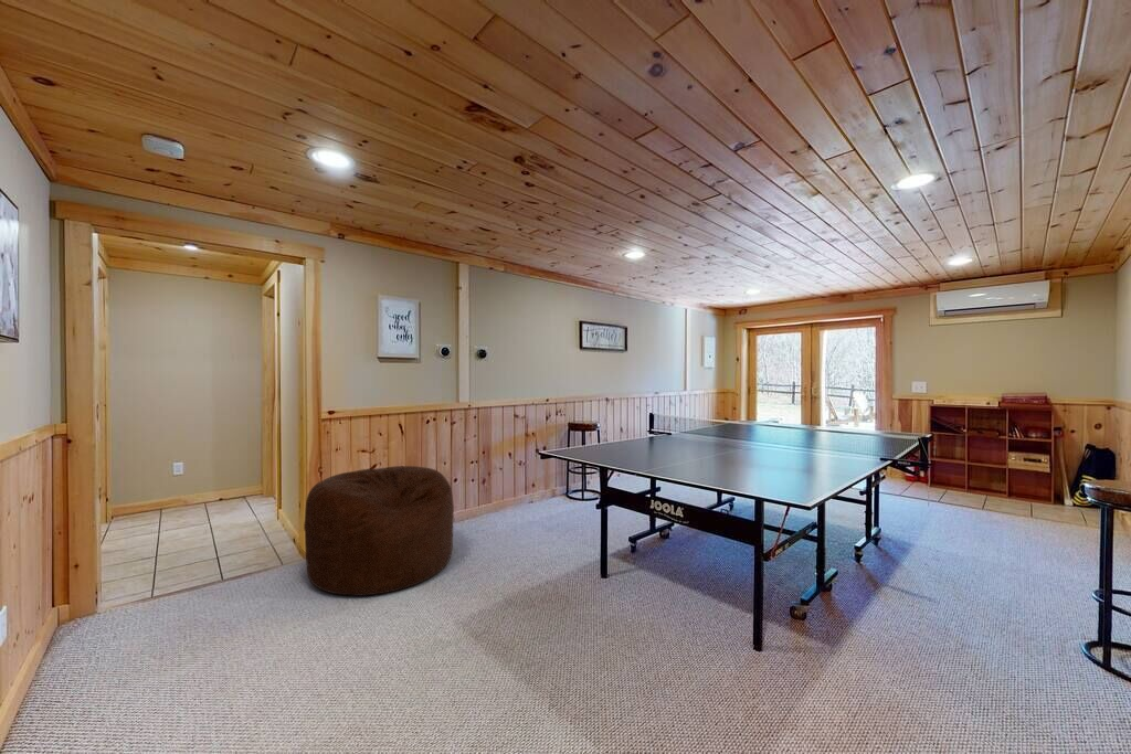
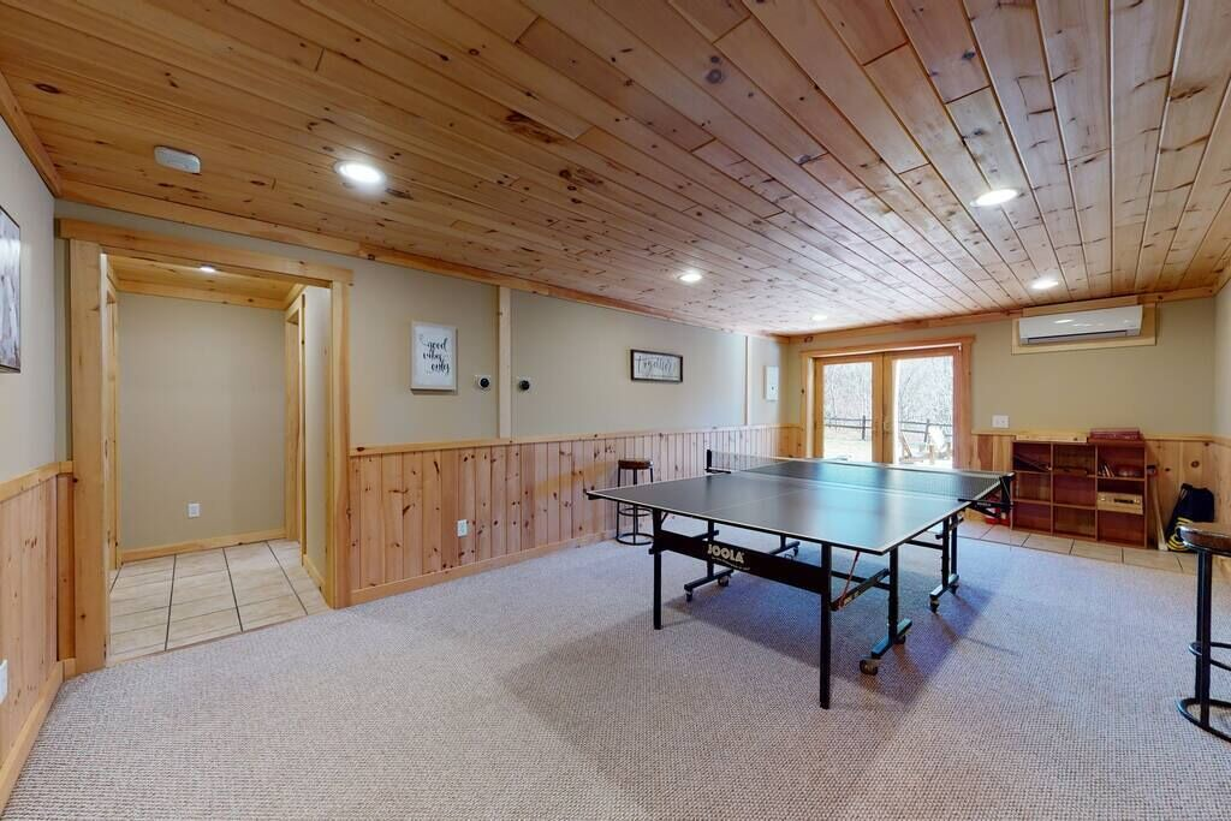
- bean bag chair [303,465,456,597]
